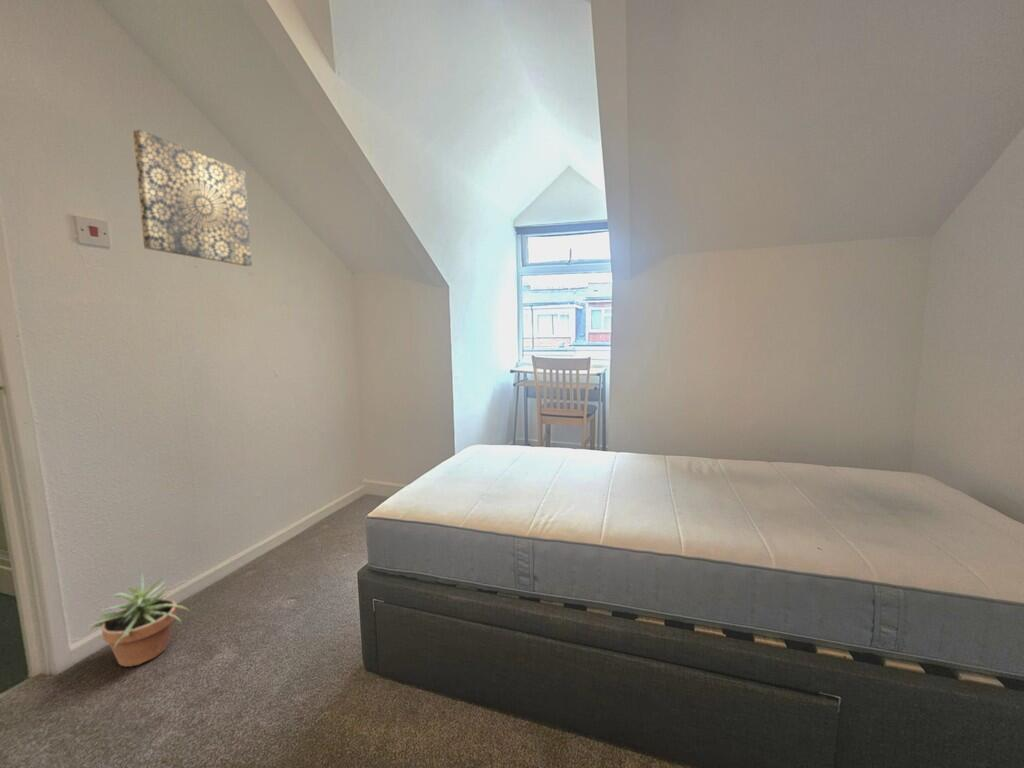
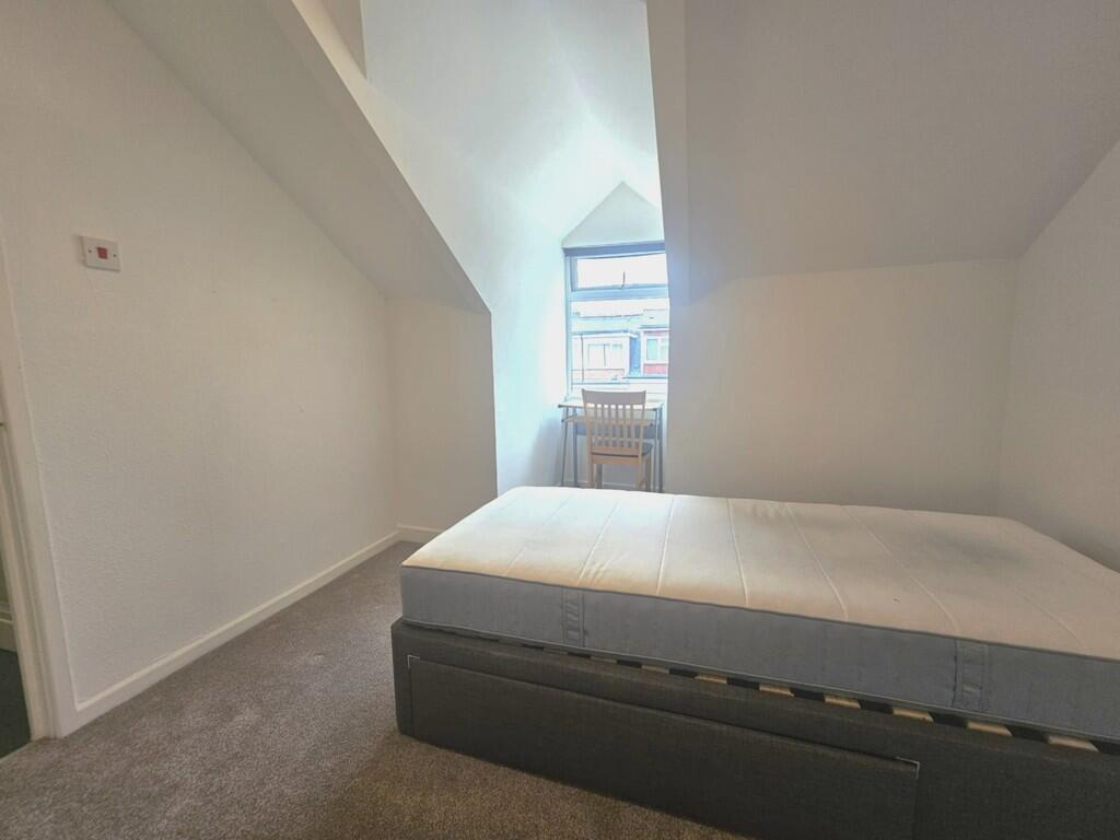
- wall art [132,129,253,267]
- potted plant [87,571,190,668]
